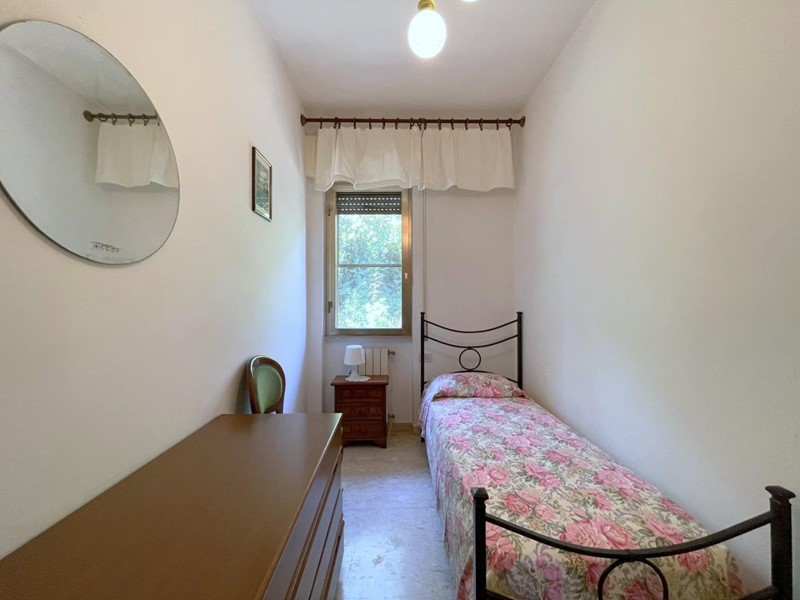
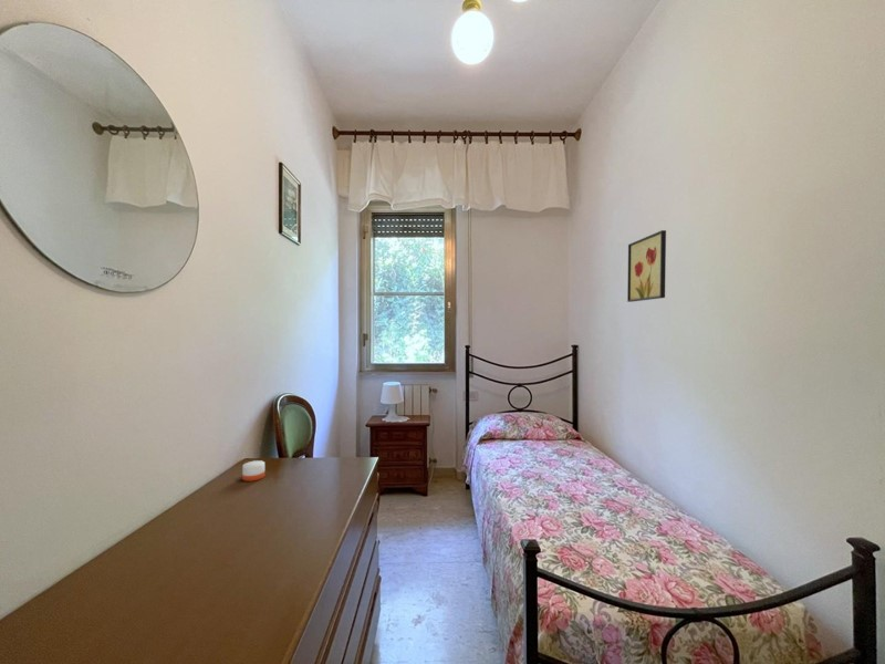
+ candle [241,452,266,483]
+ wall art [626,229,667,303]
